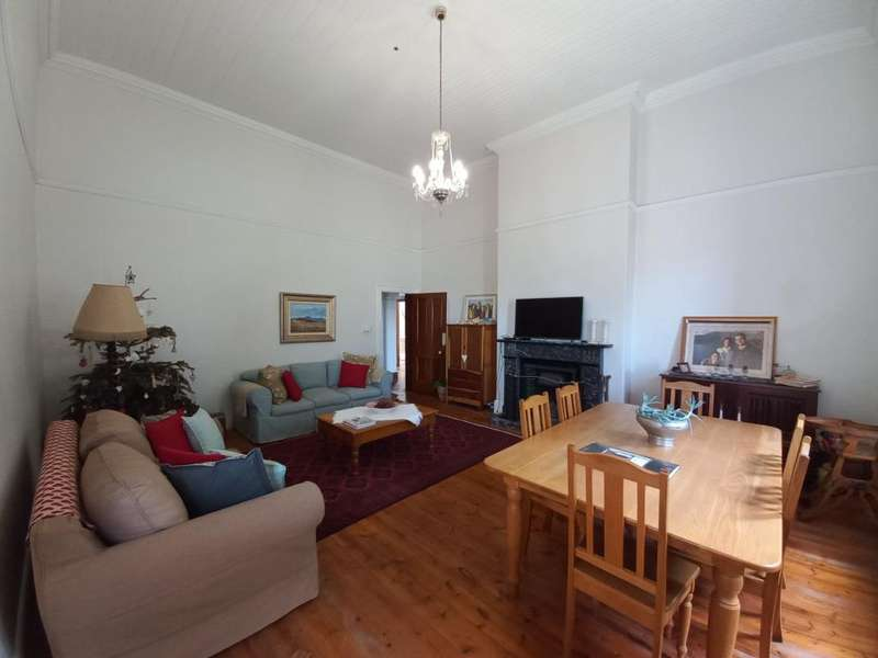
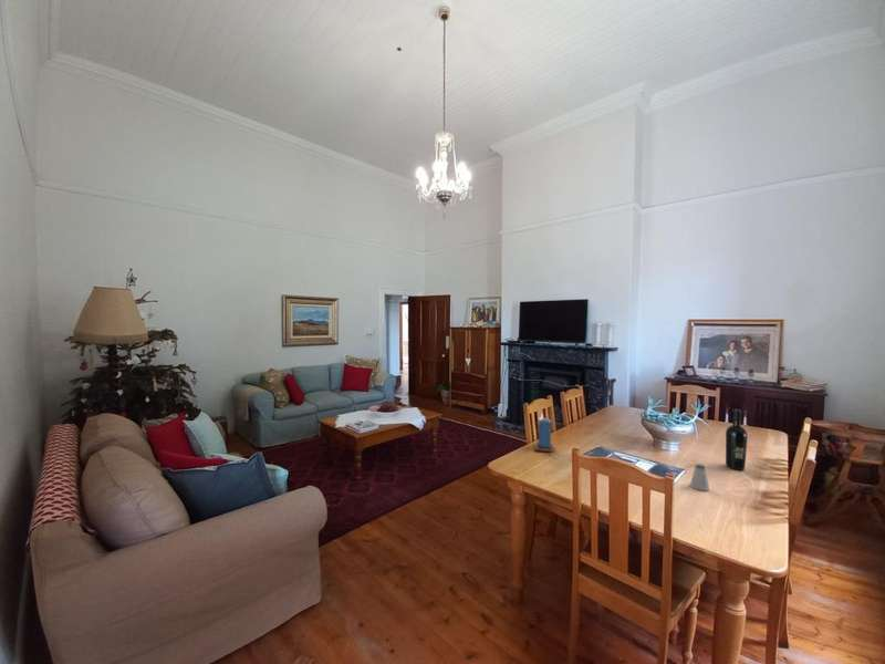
+ saltshaker [689,463,710,491]
+ candle [533,413,555,454]
+ wine bottle [725,408,749,471]
